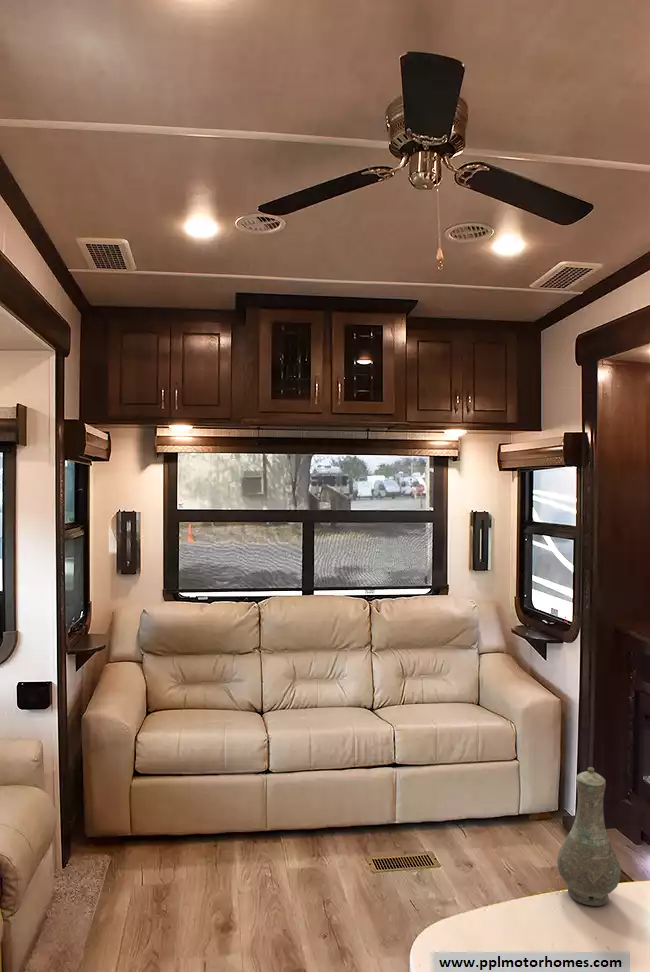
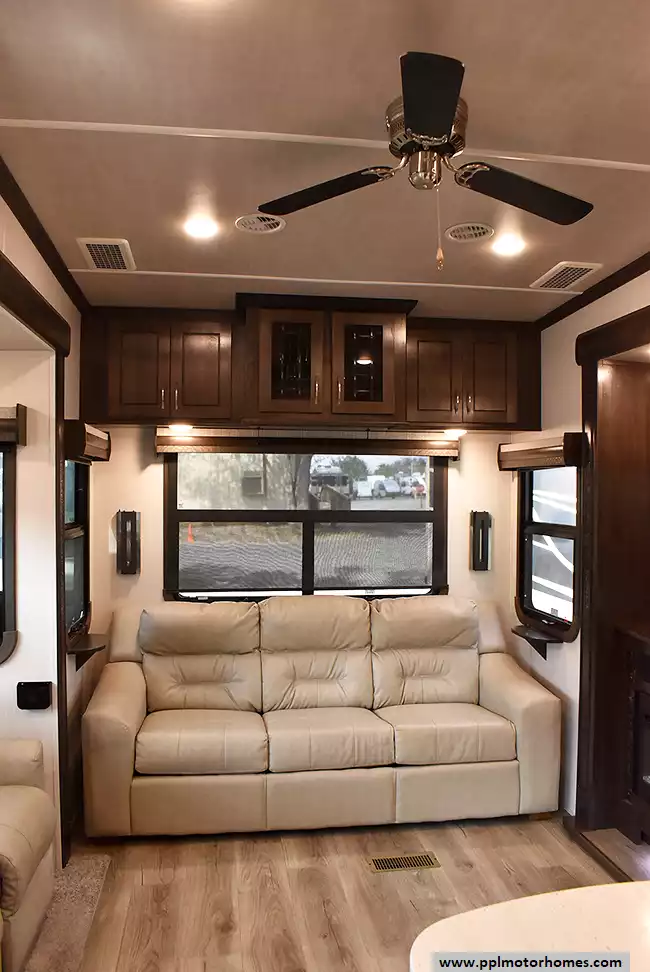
- vase [556,766,622,907]
